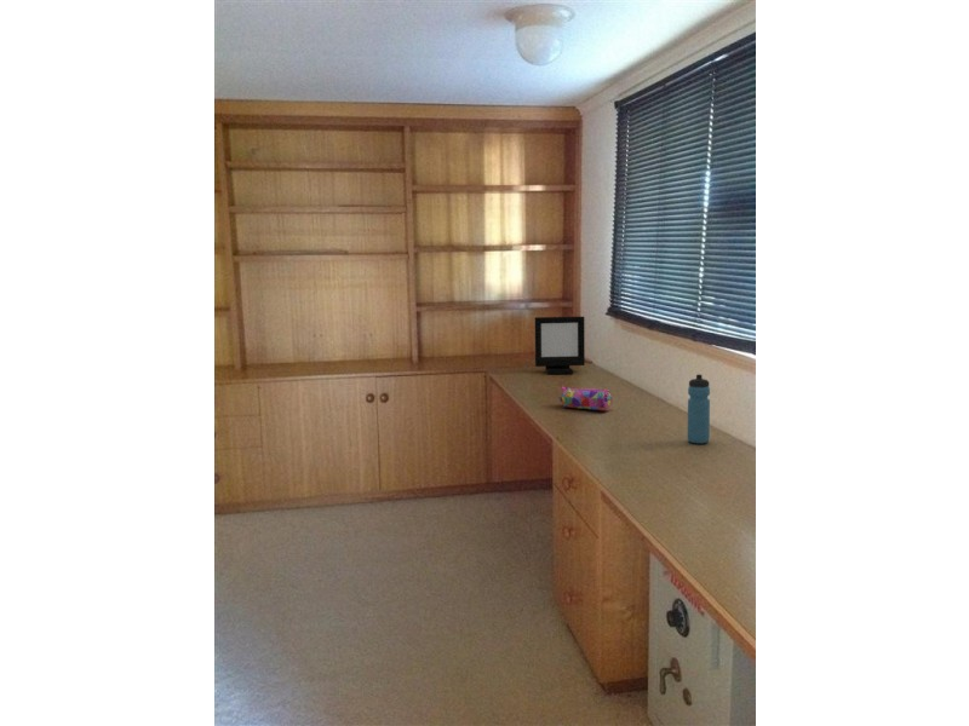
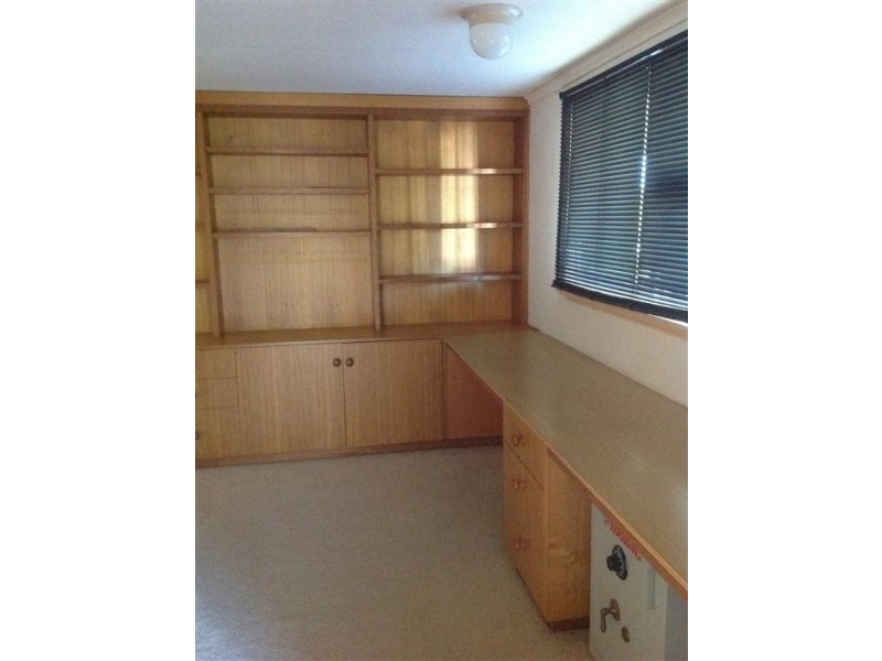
- water bottle [687,374,711,444]
- picture frame [534,316,586,375]
- pencil case [557,385,613,411]
